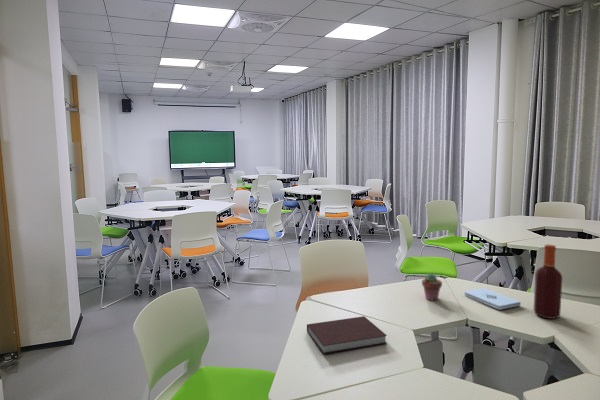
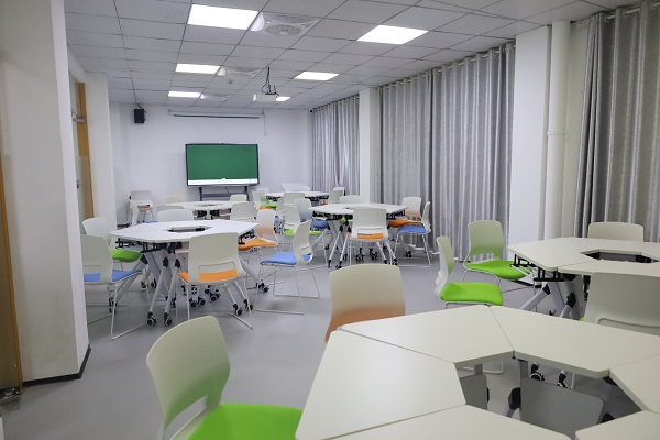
- notebook [306,315,388,355]
- potted succulent [421,272,443,302]
- notepad [463,287,522,310]
- bottle [533,244,563,320]
